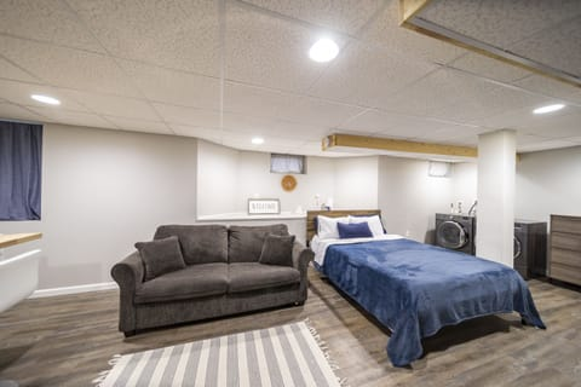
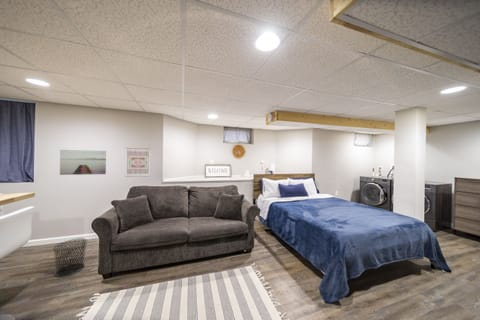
+ waste bin [52,238,88,278]
+ wall art [124,147,151,178]
+ wall art [59,149,107,176]
